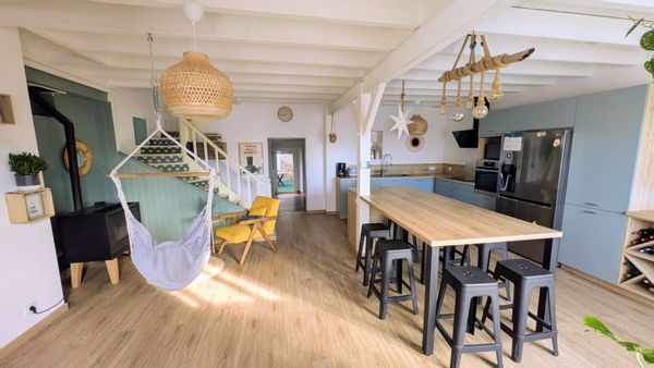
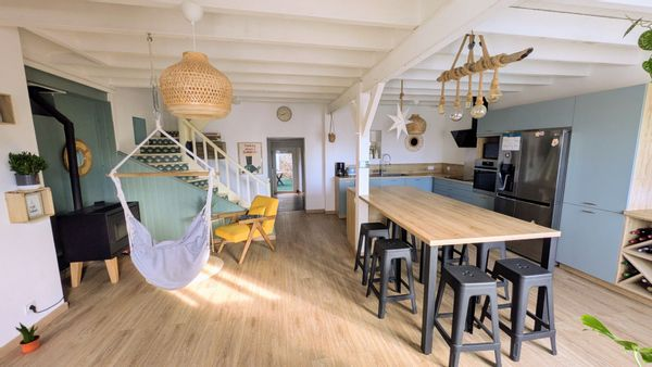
+ potted plant [14,321,41,354]
